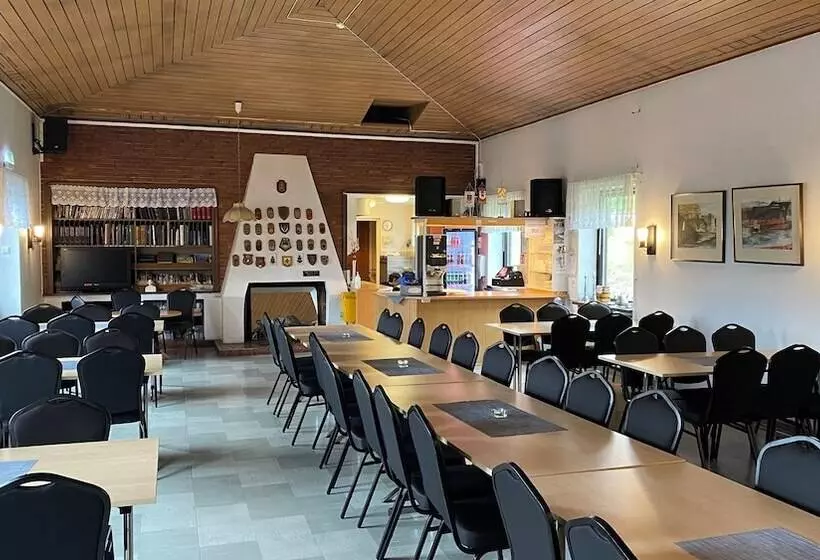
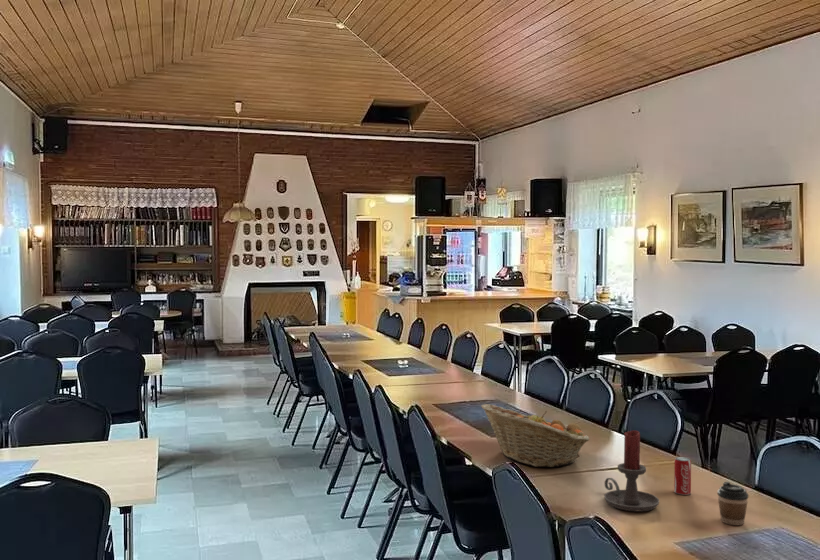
+ beverage can [673,456,692,496]
+ coffee cup [716,481,750,526]
+ fruit basket [481,403,590,468]
+ candle holder [603,429,660,512]
